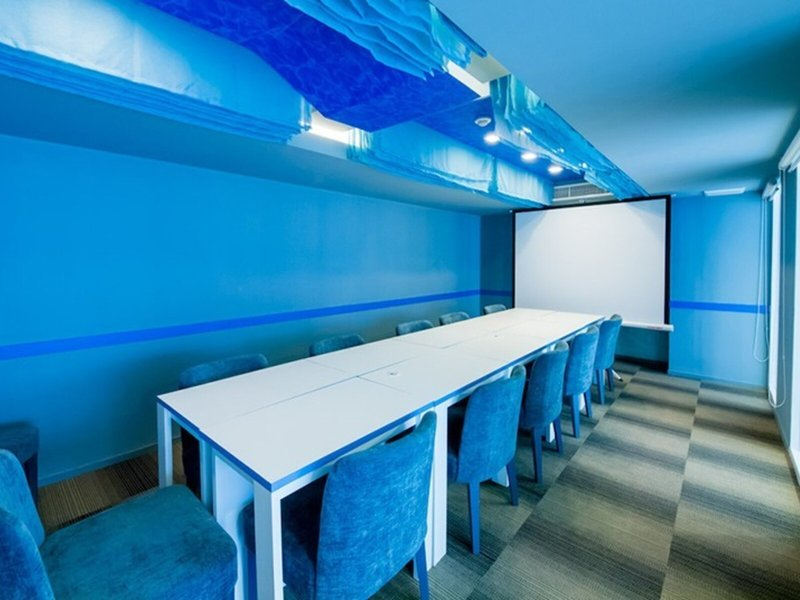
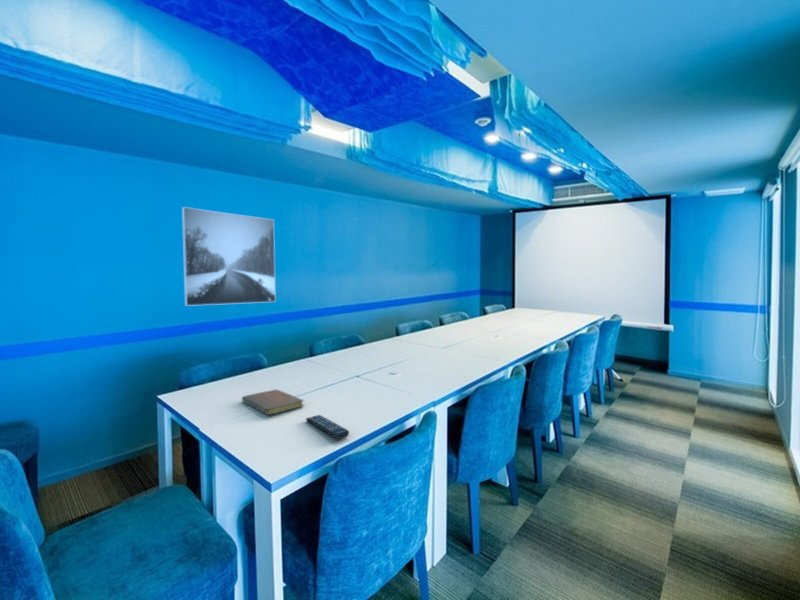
+ notebook [241,389,305,416]
+ remote control [305,414,350,440]
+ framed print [181,206,277,307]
